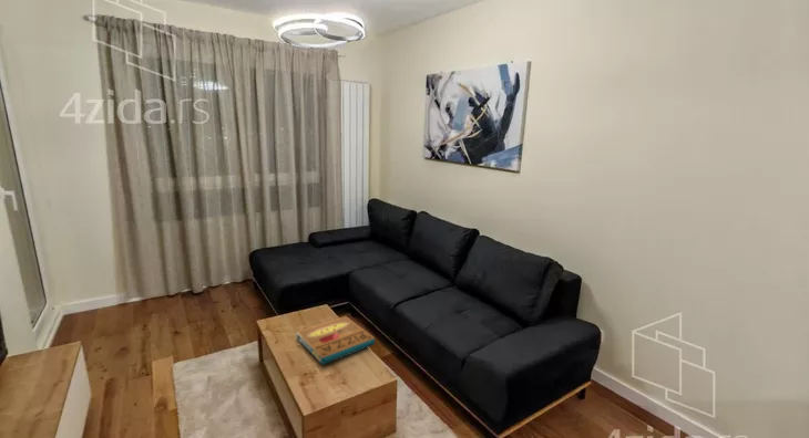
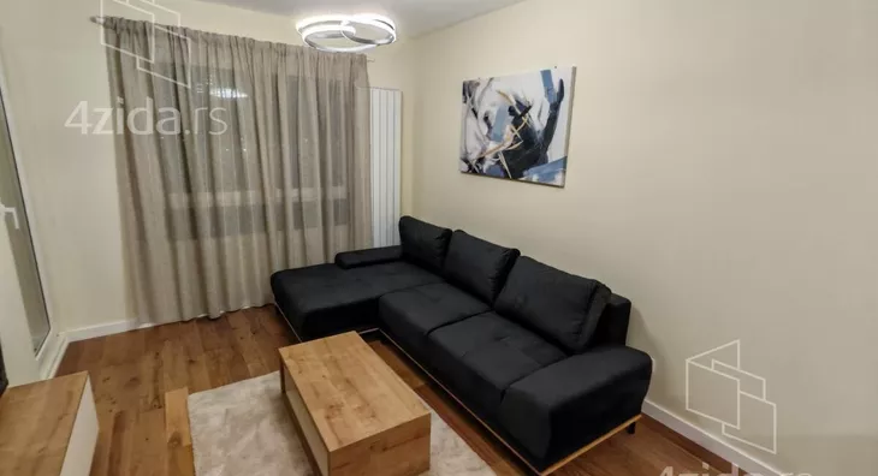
- pizza box [295,315,376,366]
